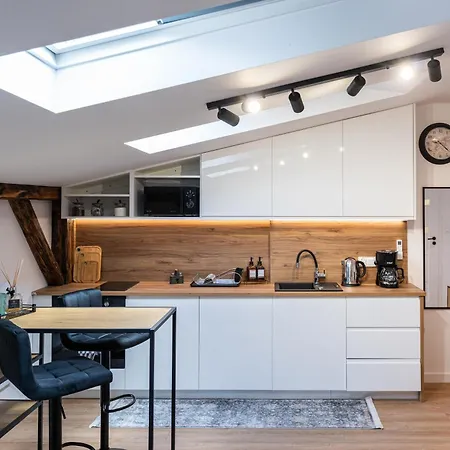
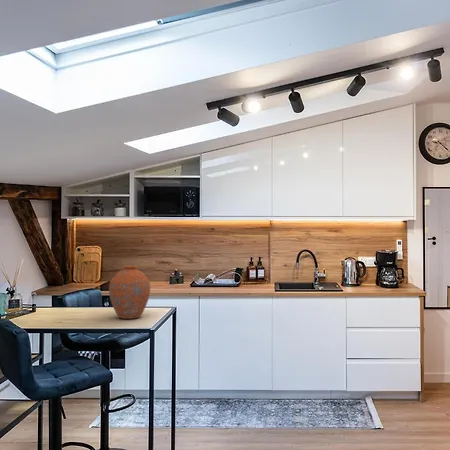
+ vase [108,264,151,320]
